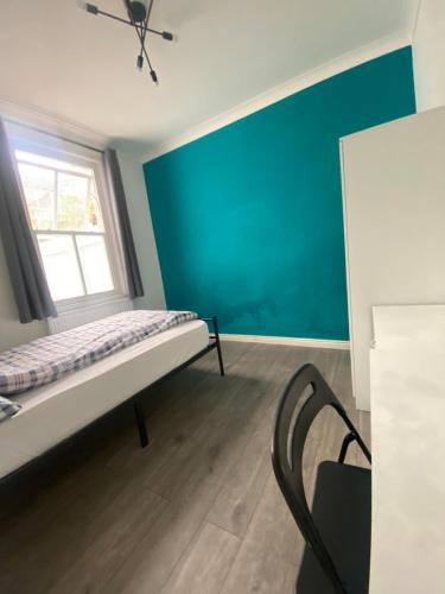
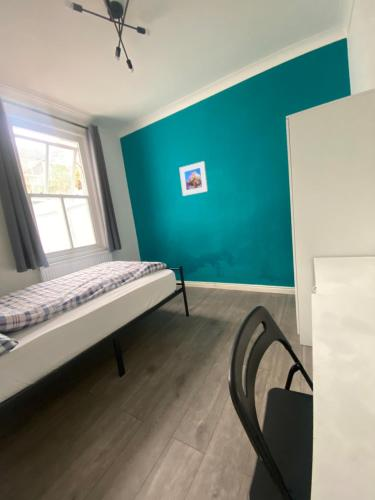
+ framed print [178,160,209,197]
